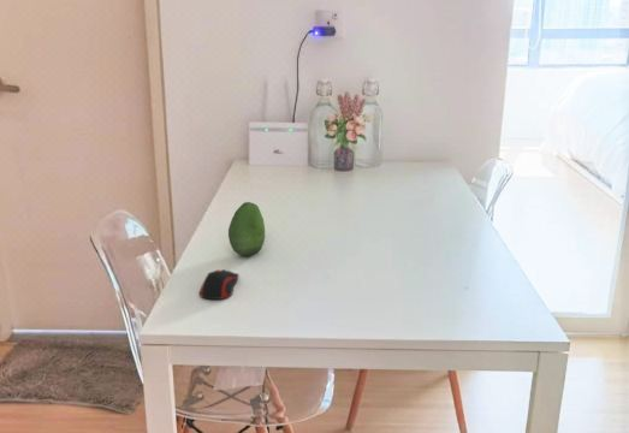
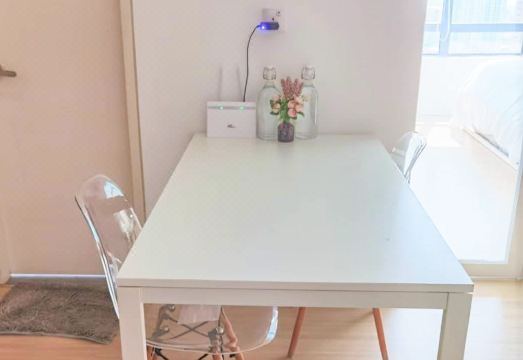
- computer mouse [198,268,241,301]
- fruit [227,201,266,257]
